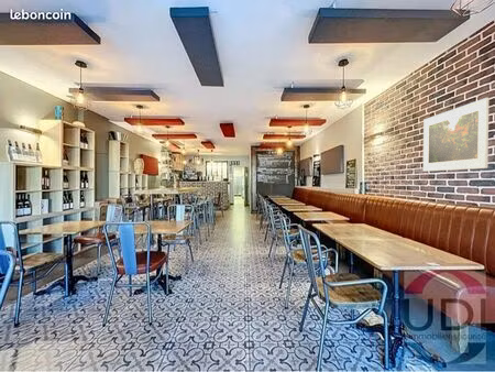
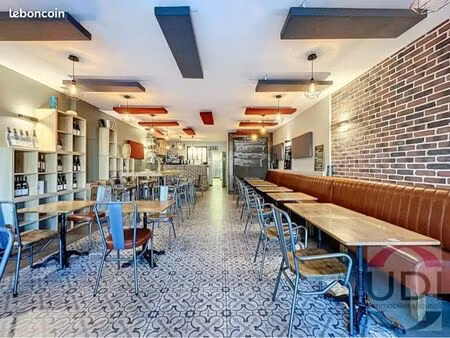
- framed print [422,97,490,173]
